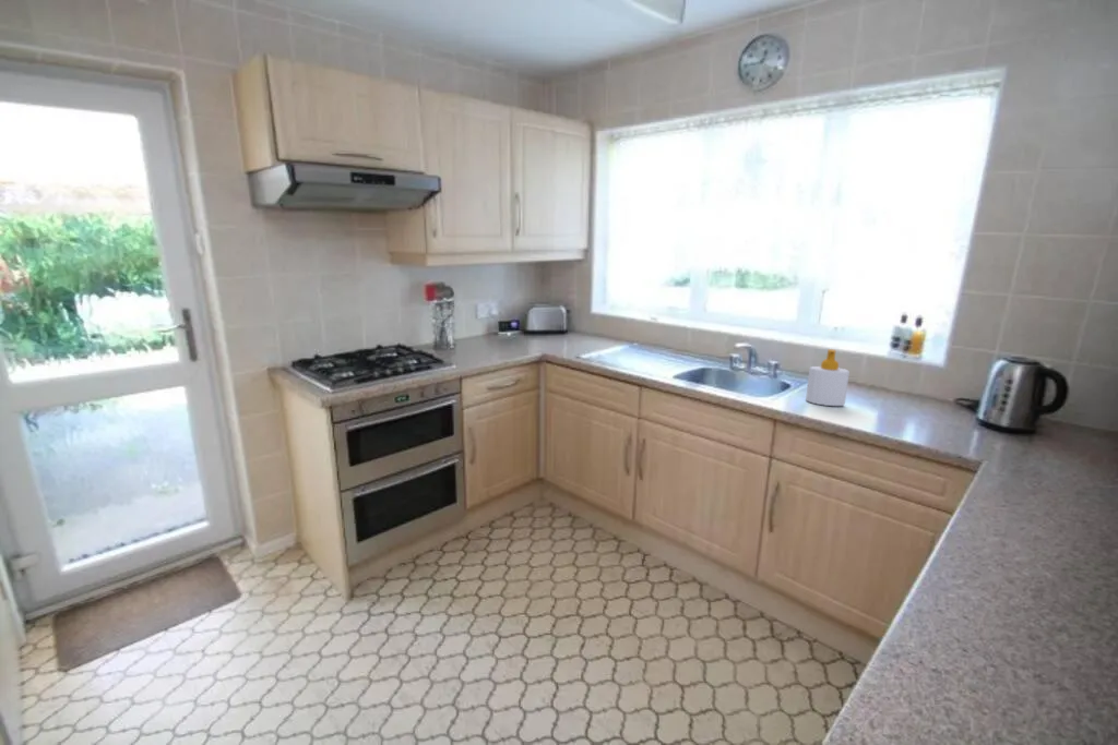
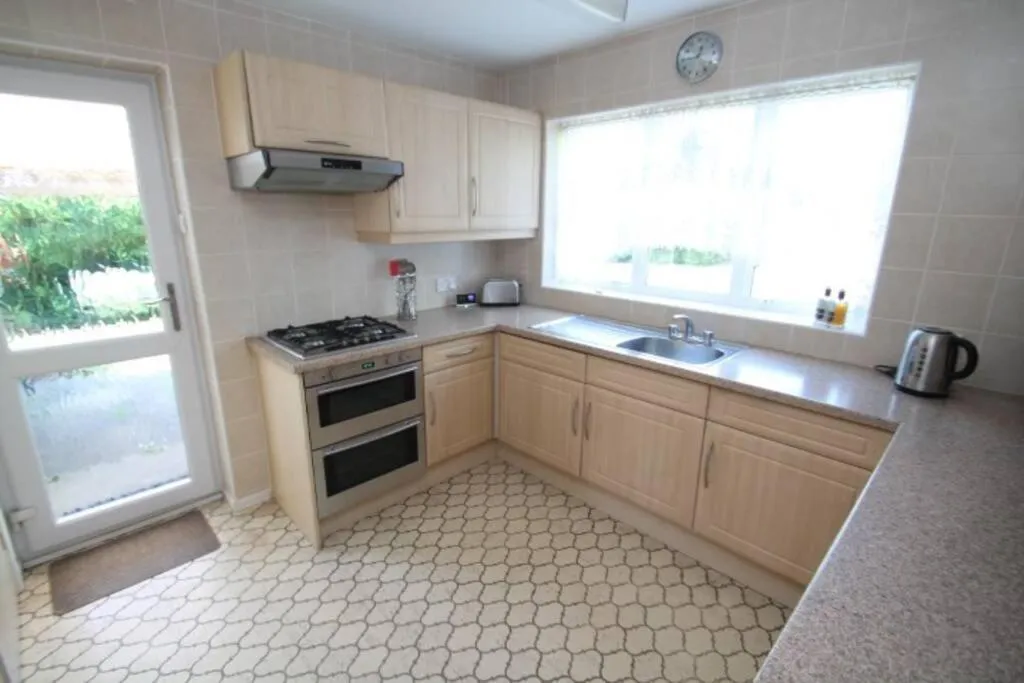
- soap bottle [805,348,851,407]
